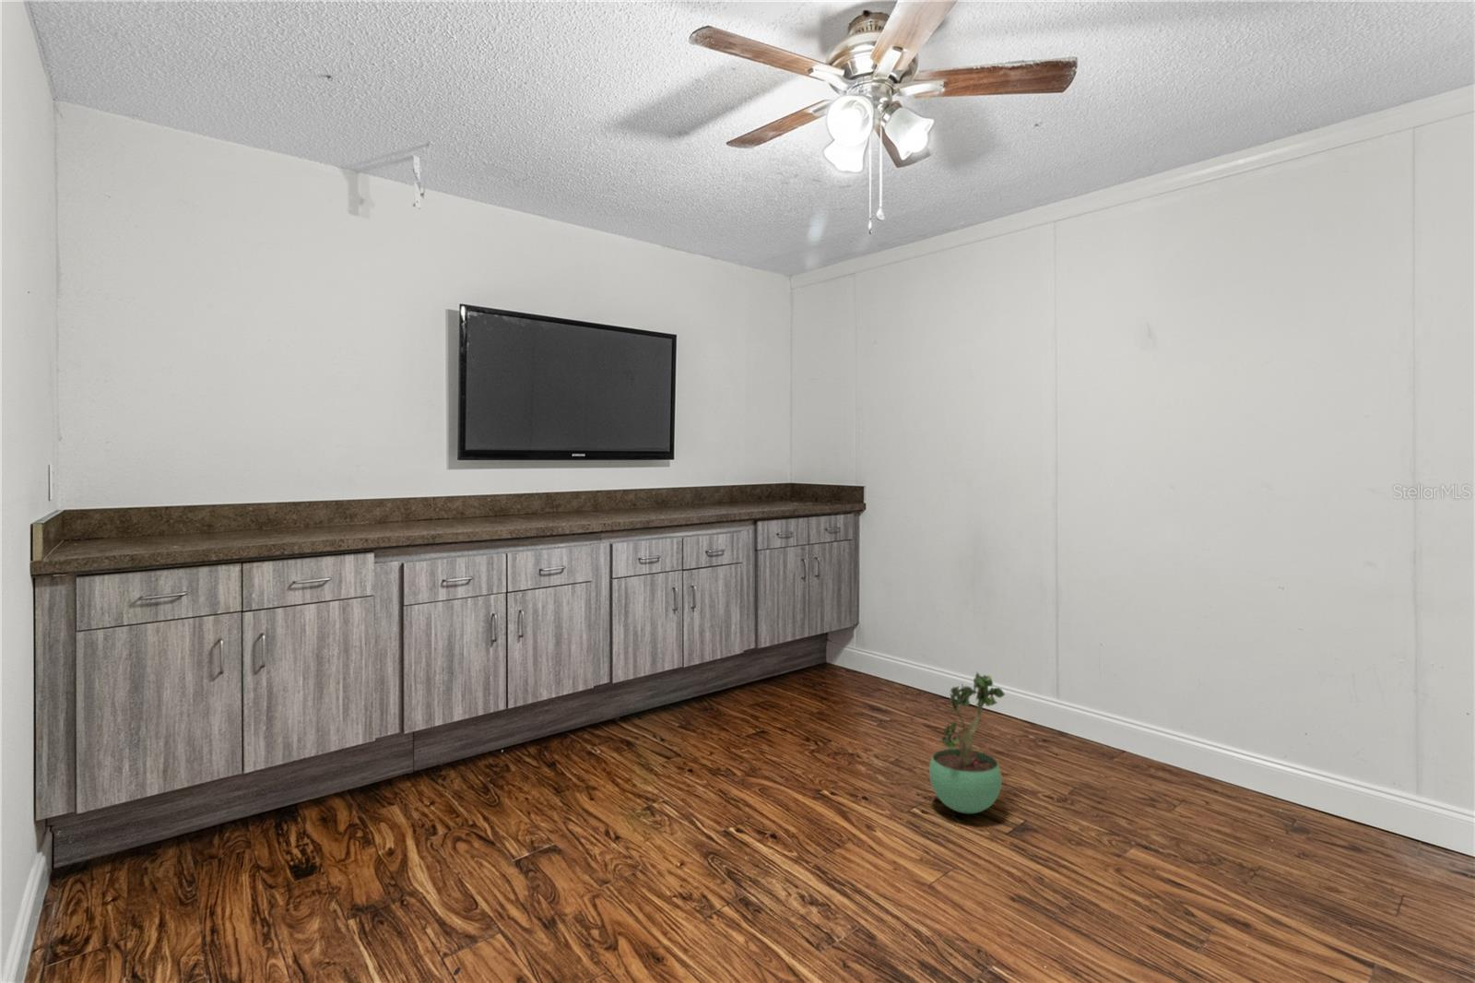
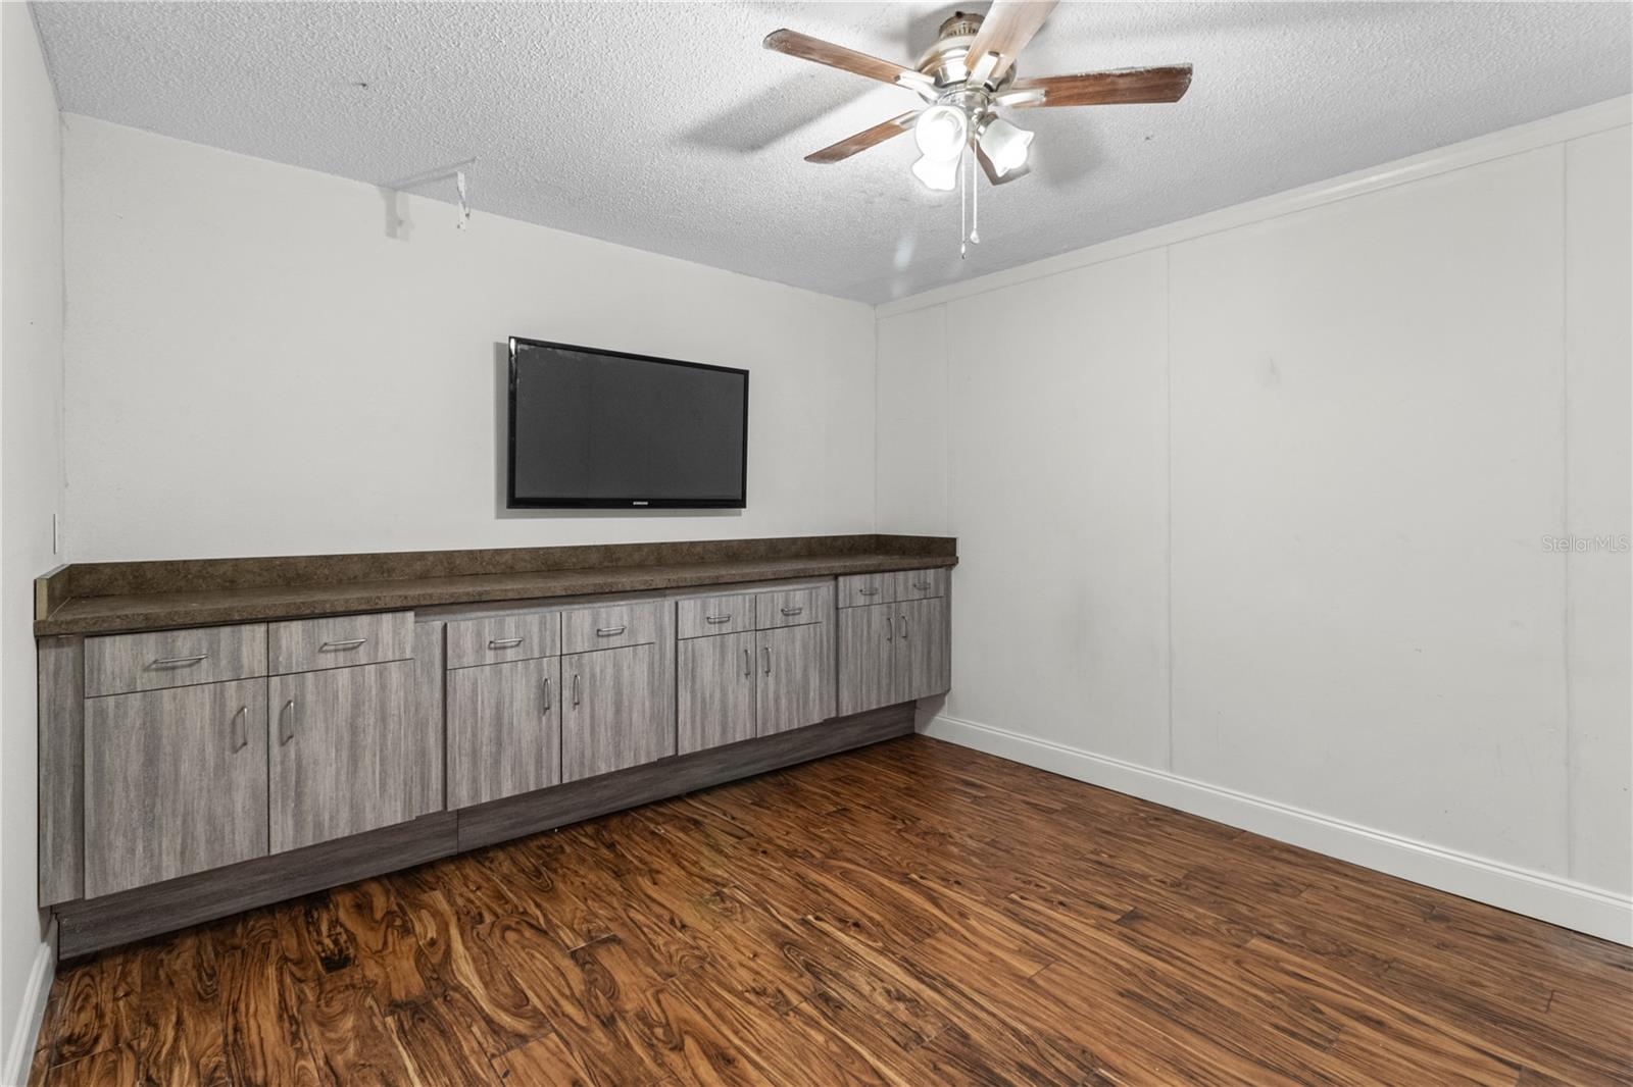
- potted plant [929,671,1006,814]
